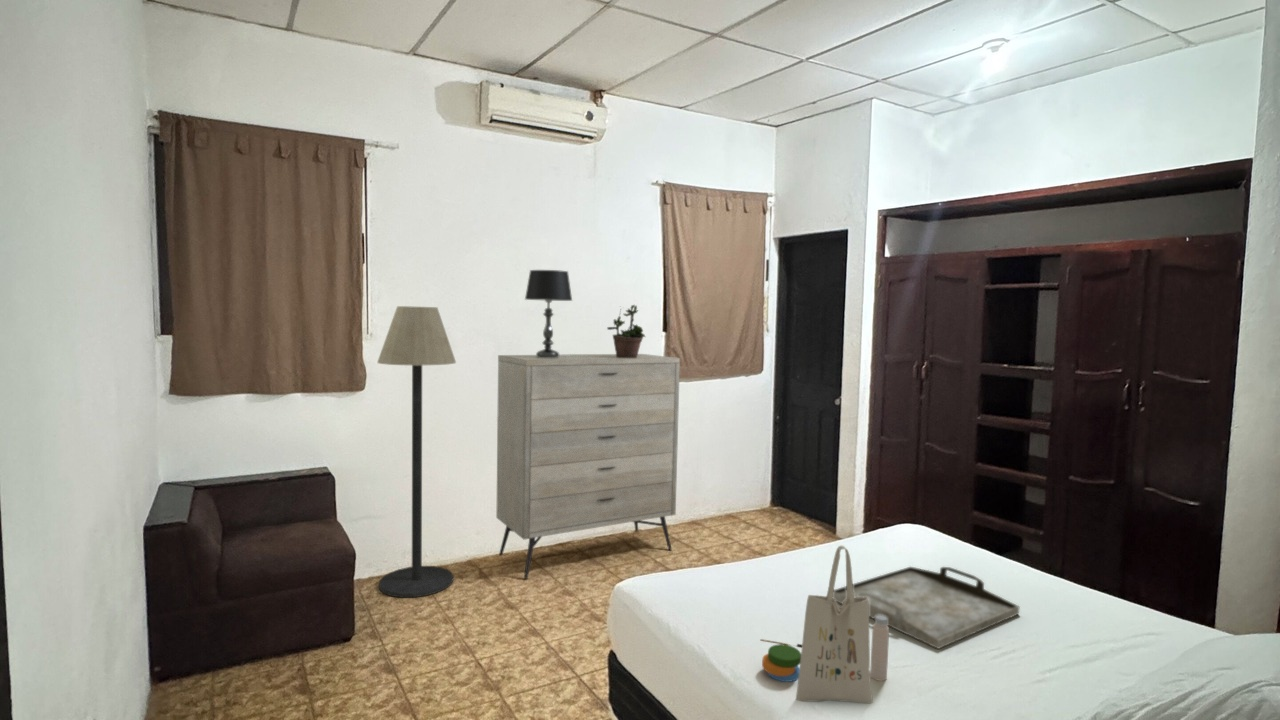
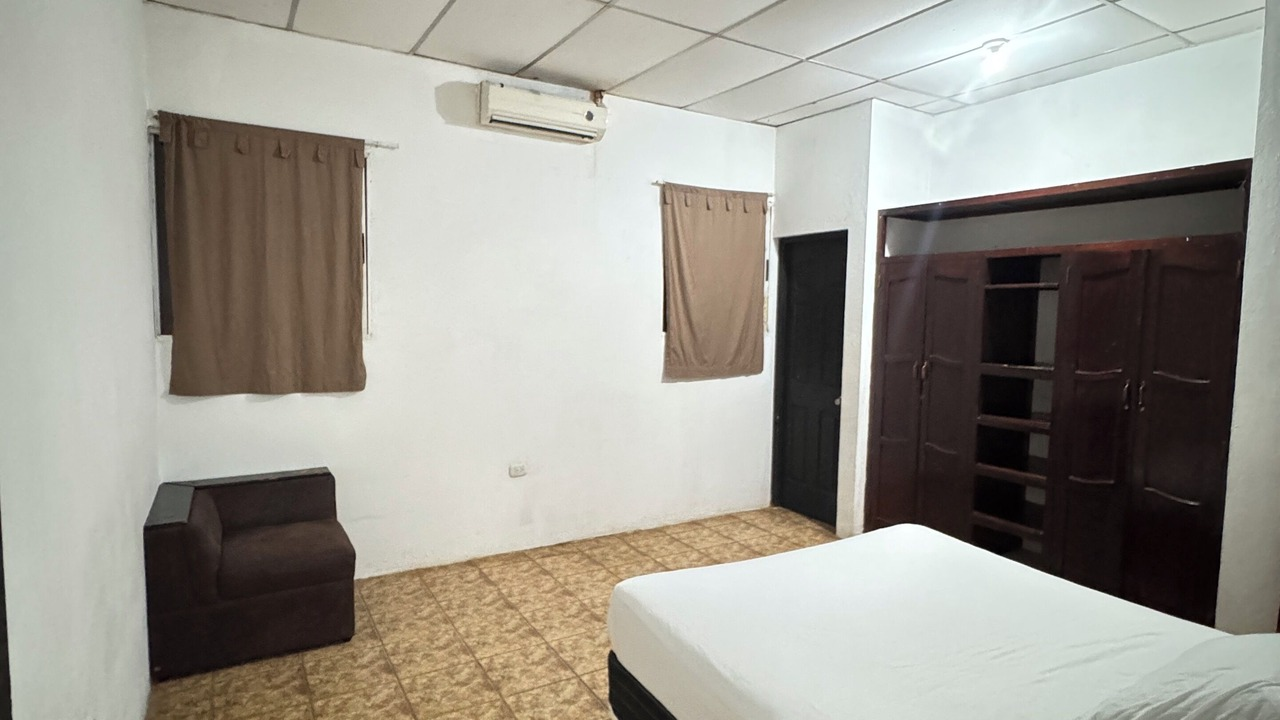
- dresser [495,353,681,580]
- tote bag [759,545,890,705]
- potted plant [606,299,647,358]
- floor lamp [376,305,457,599]
- serving tray [832,565,1021,650]
- table lamp [524,269,573,358]
